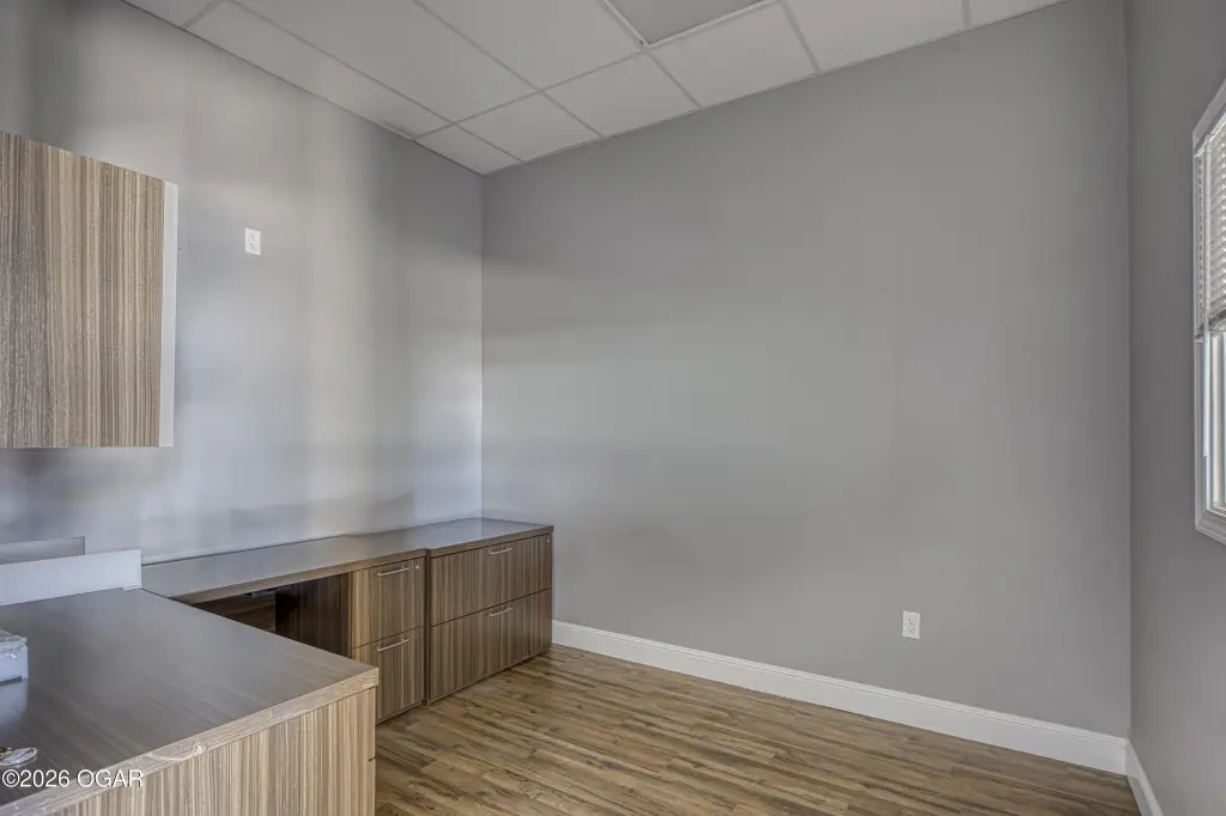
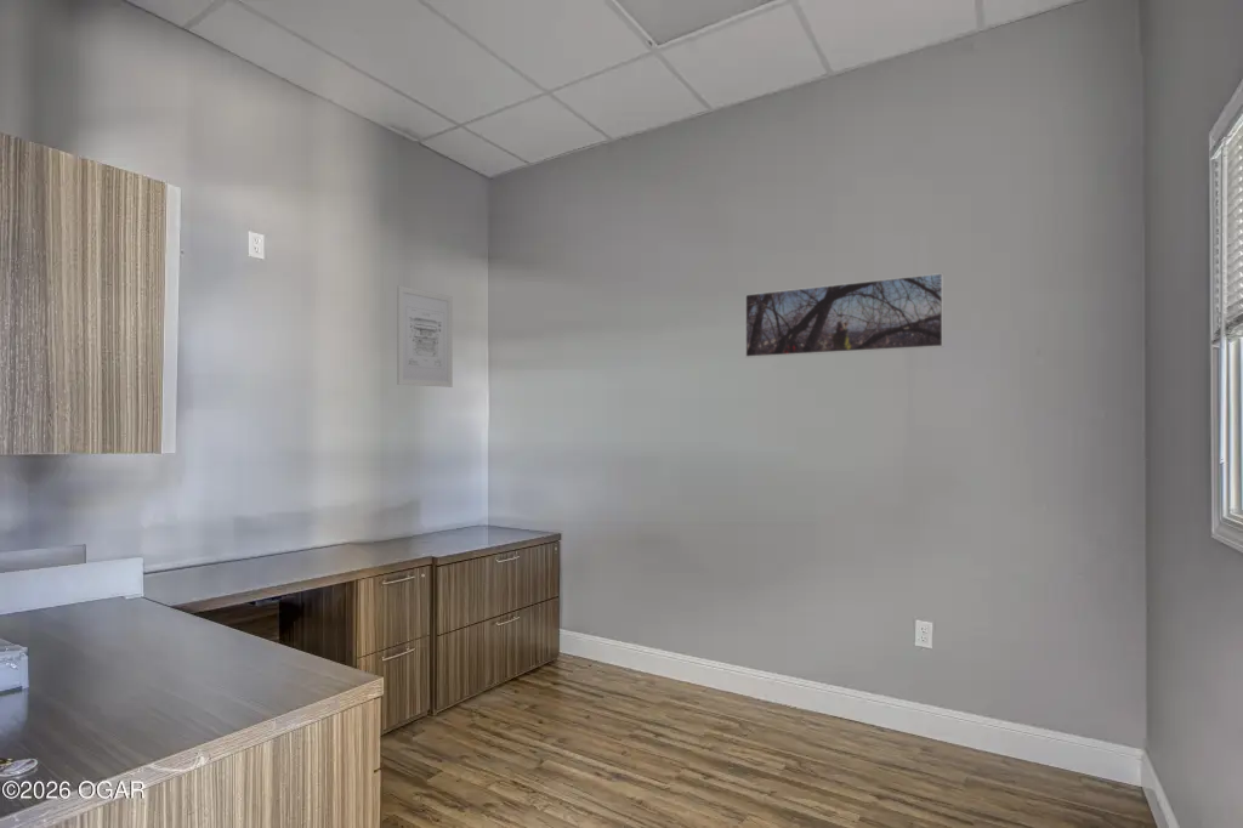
+ wall art [396,284,454,389]
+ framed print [744,272,944,359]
